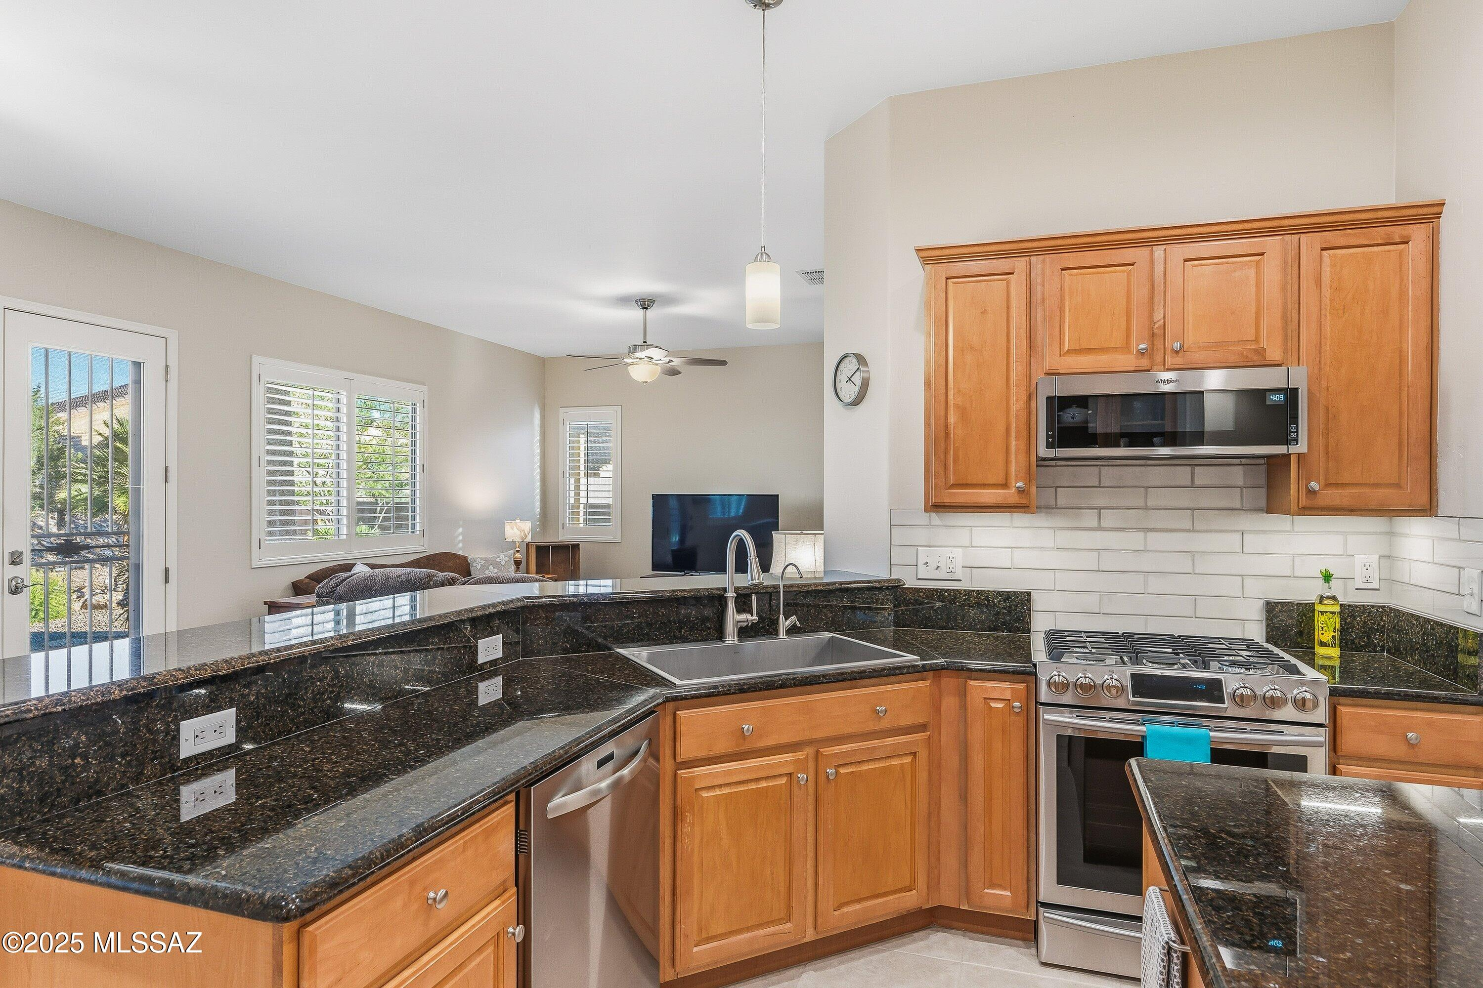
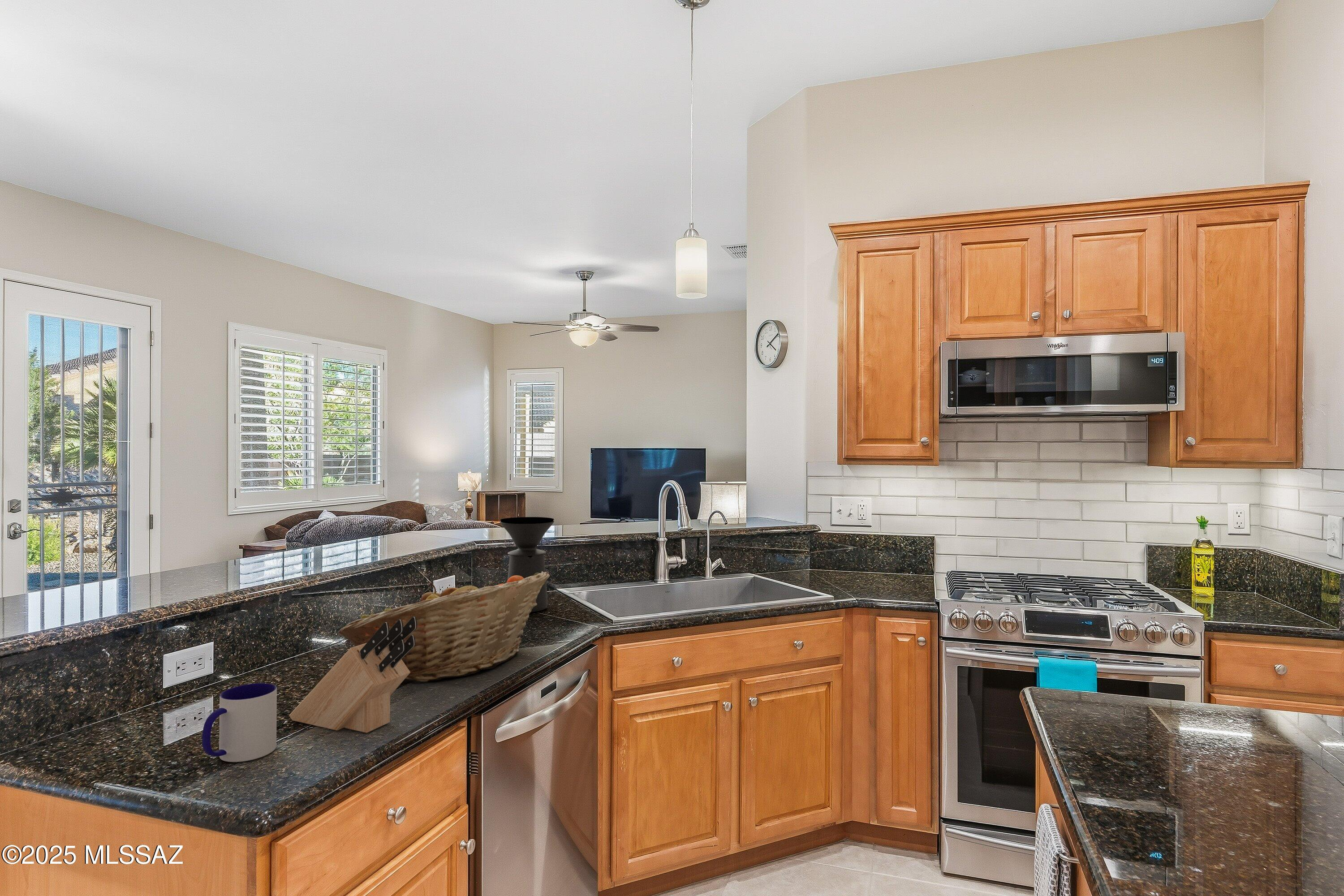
+ knife block [289,616,417,733]
+ fruit basket [337,571,550,682]
+ mug [202,683,277,762]
+ coffee maker [500,517,555,612]
